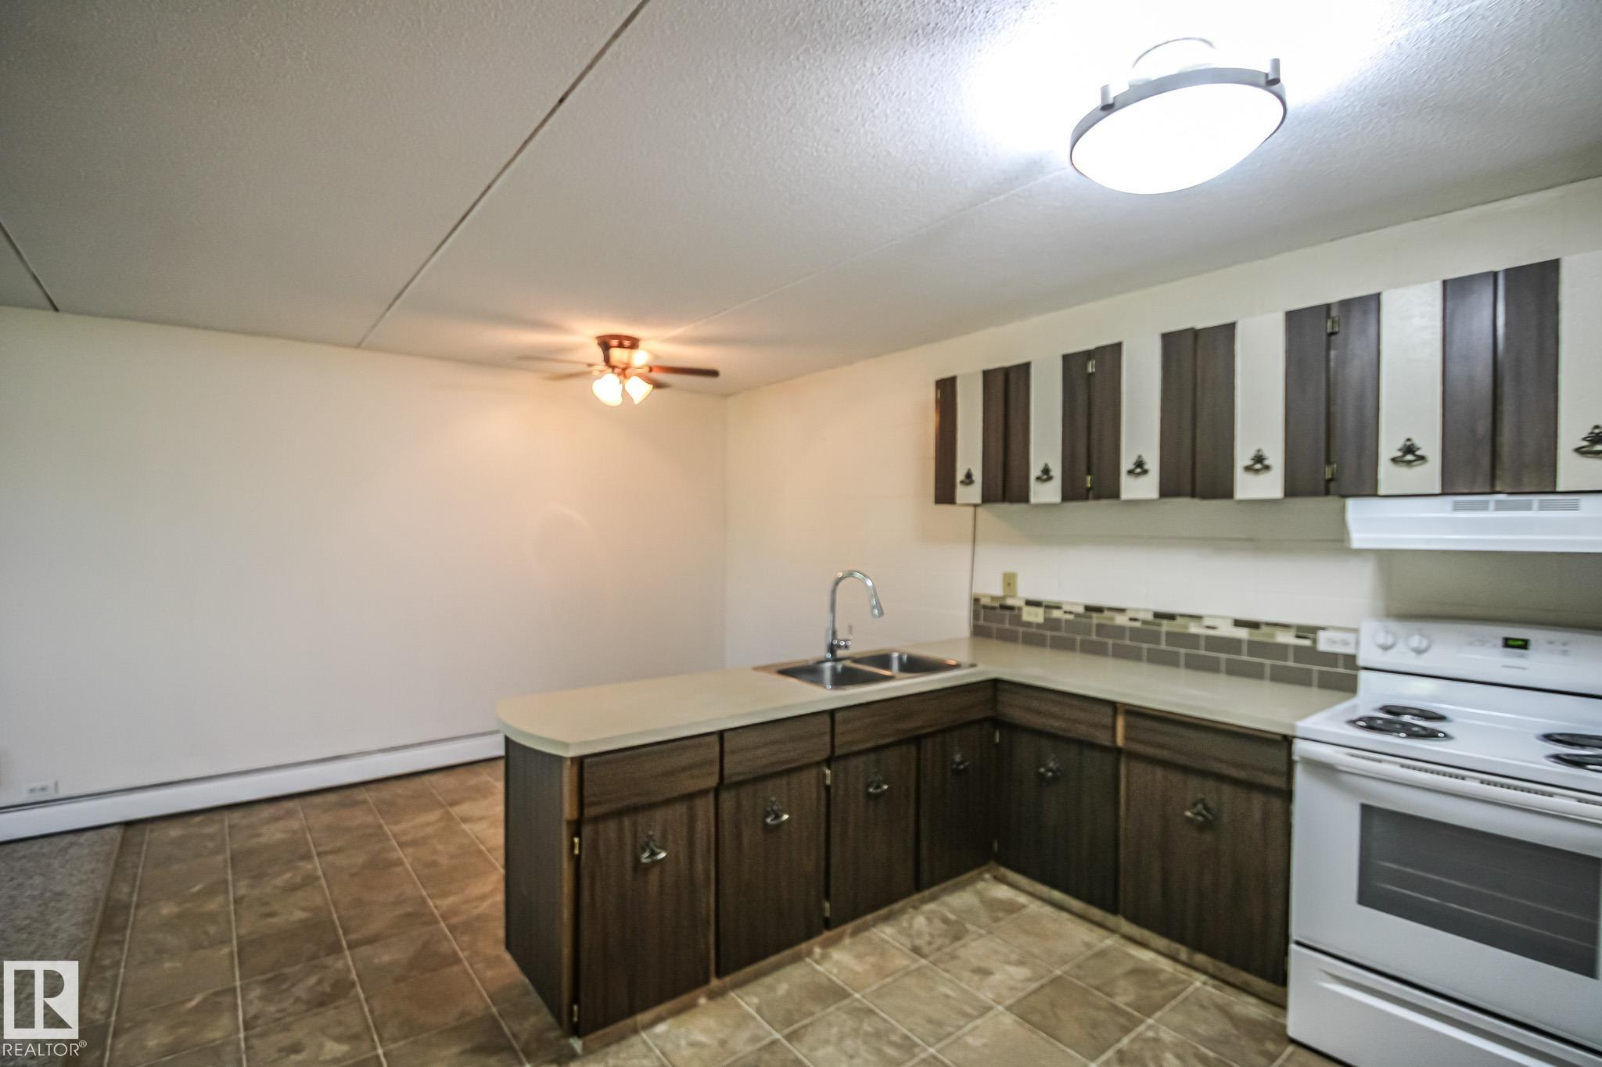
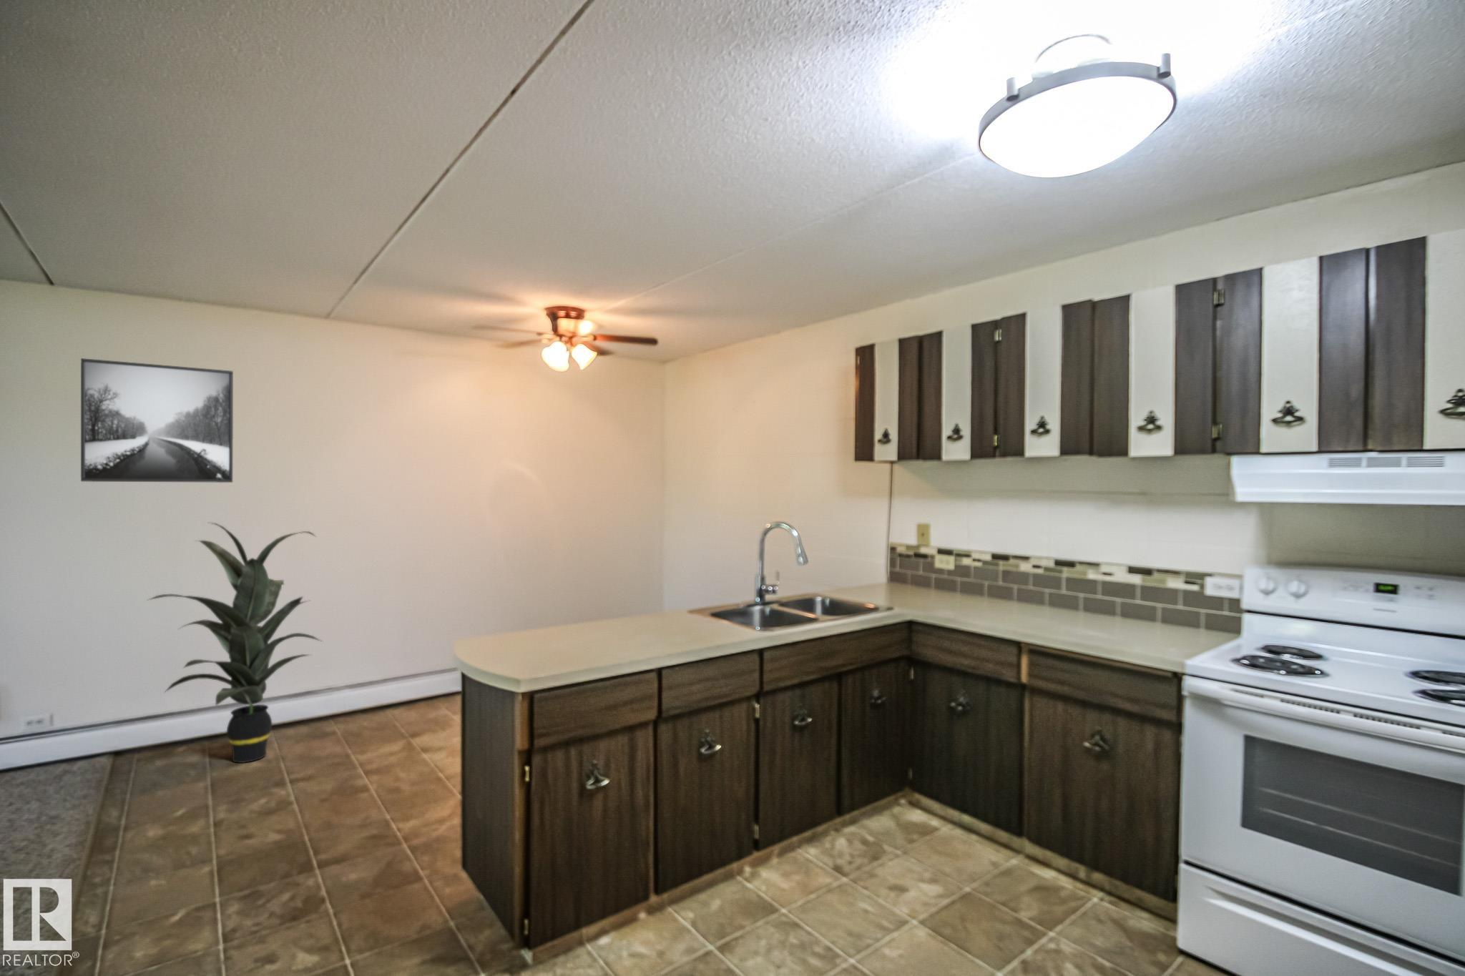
+ indoor plant [145,522,323,764]
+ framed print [81,357,234,484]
